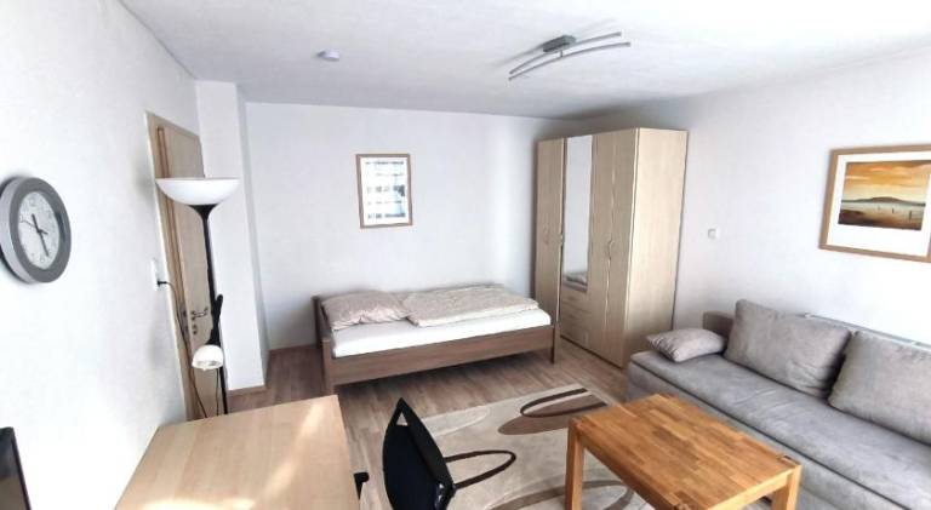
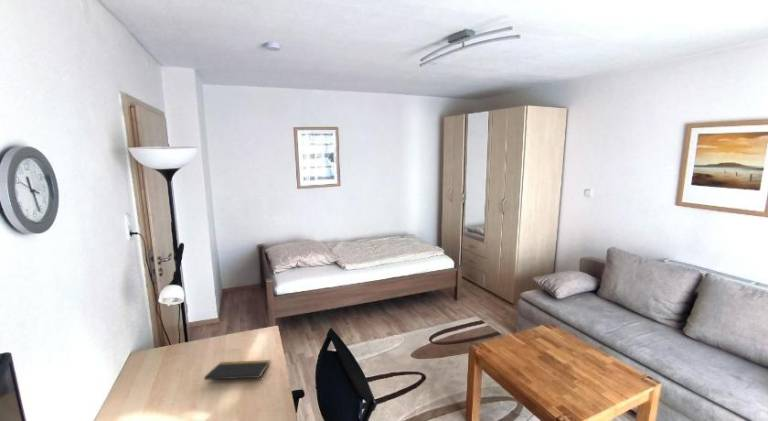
+ notepad [203,359,271,384]
